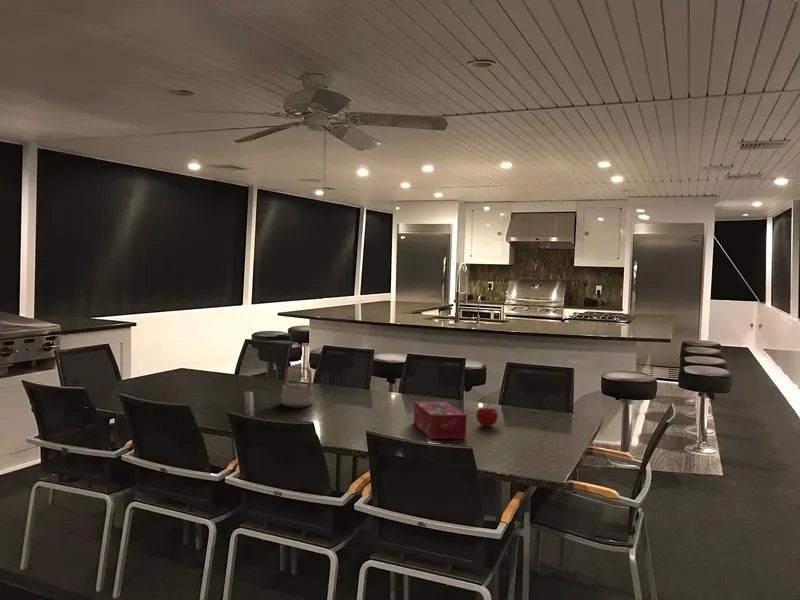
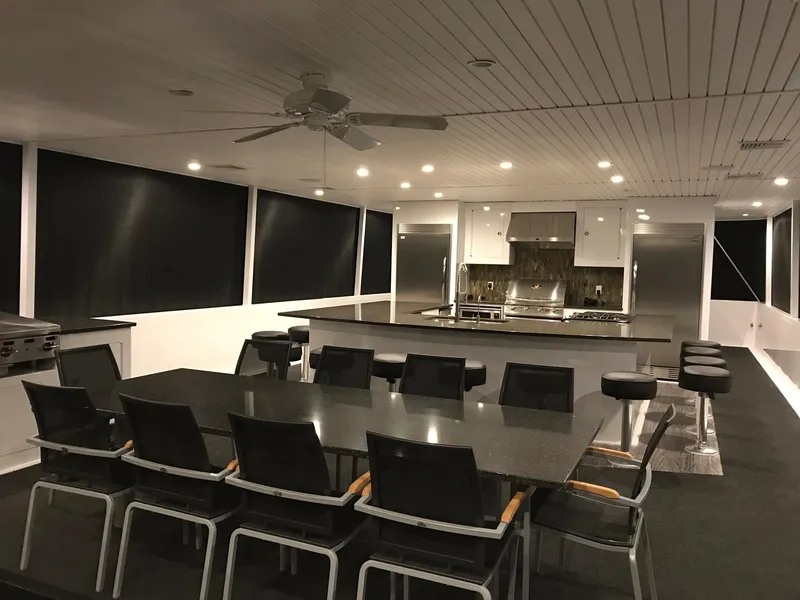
- fruit [475,404,499,427]
- teapot [280,365,318,409]
- tissue box [413,401,468,440]
